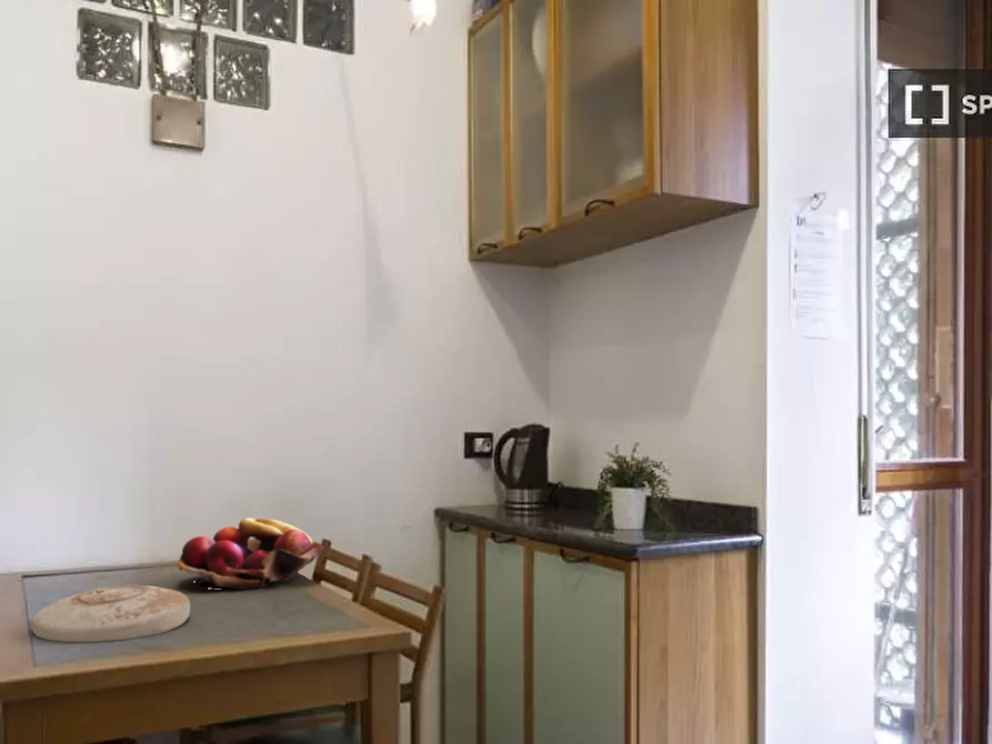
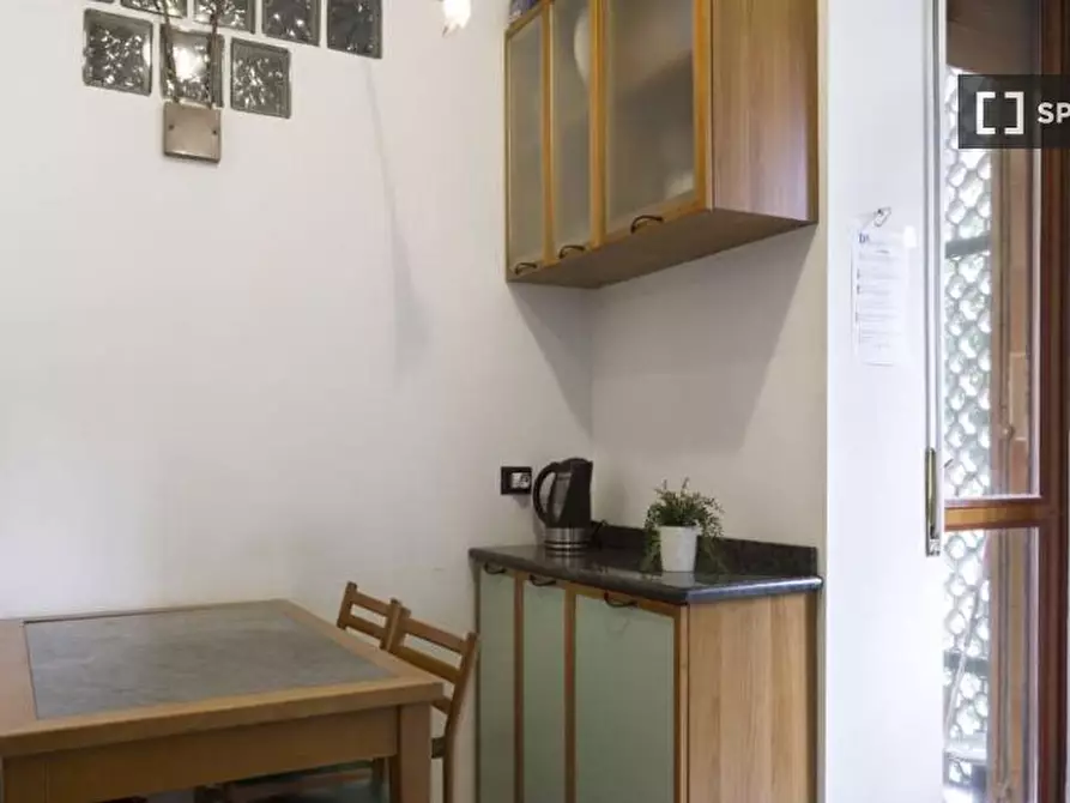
- fruit basket [177,516,324,591]
- plate [31,583,191,643]
